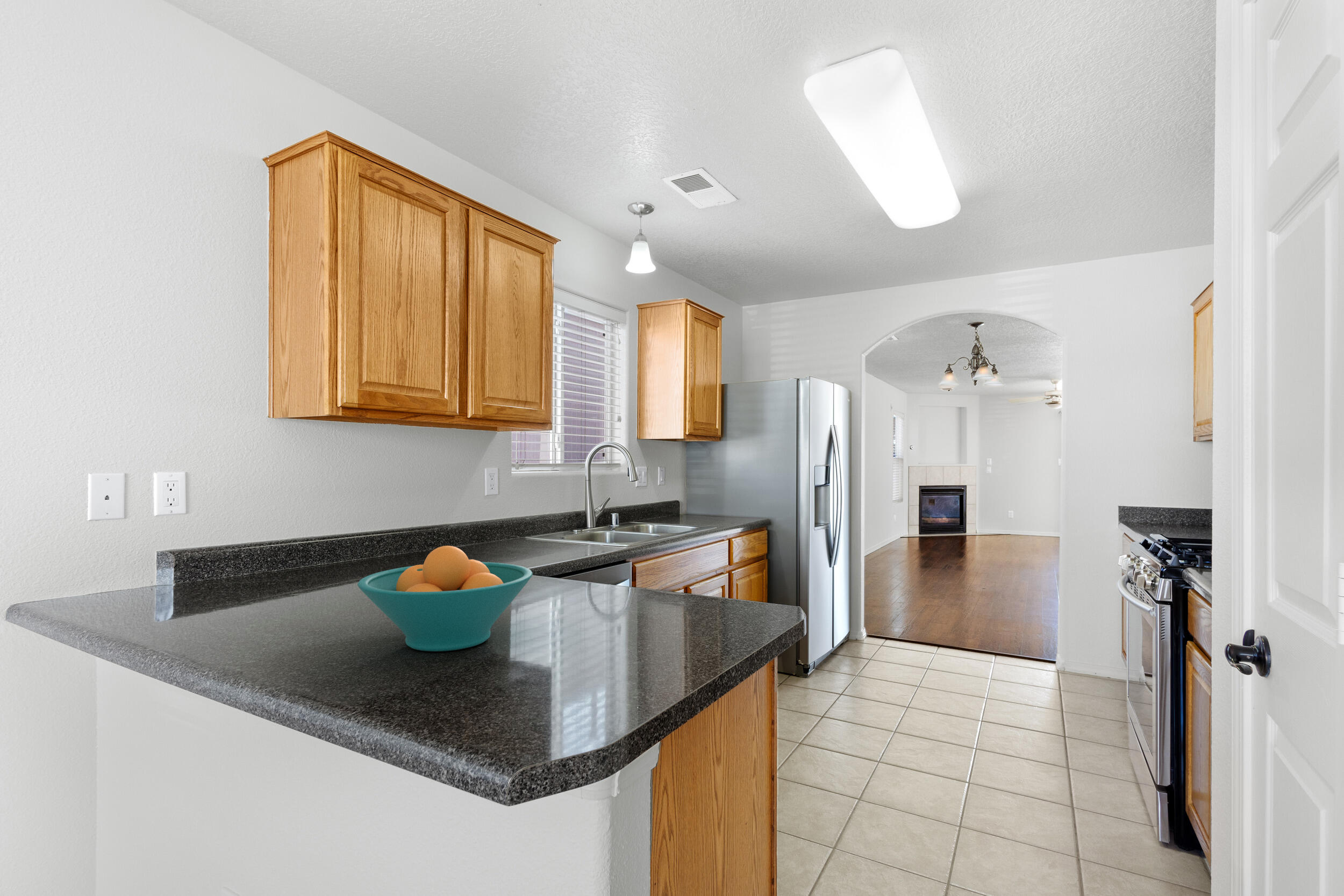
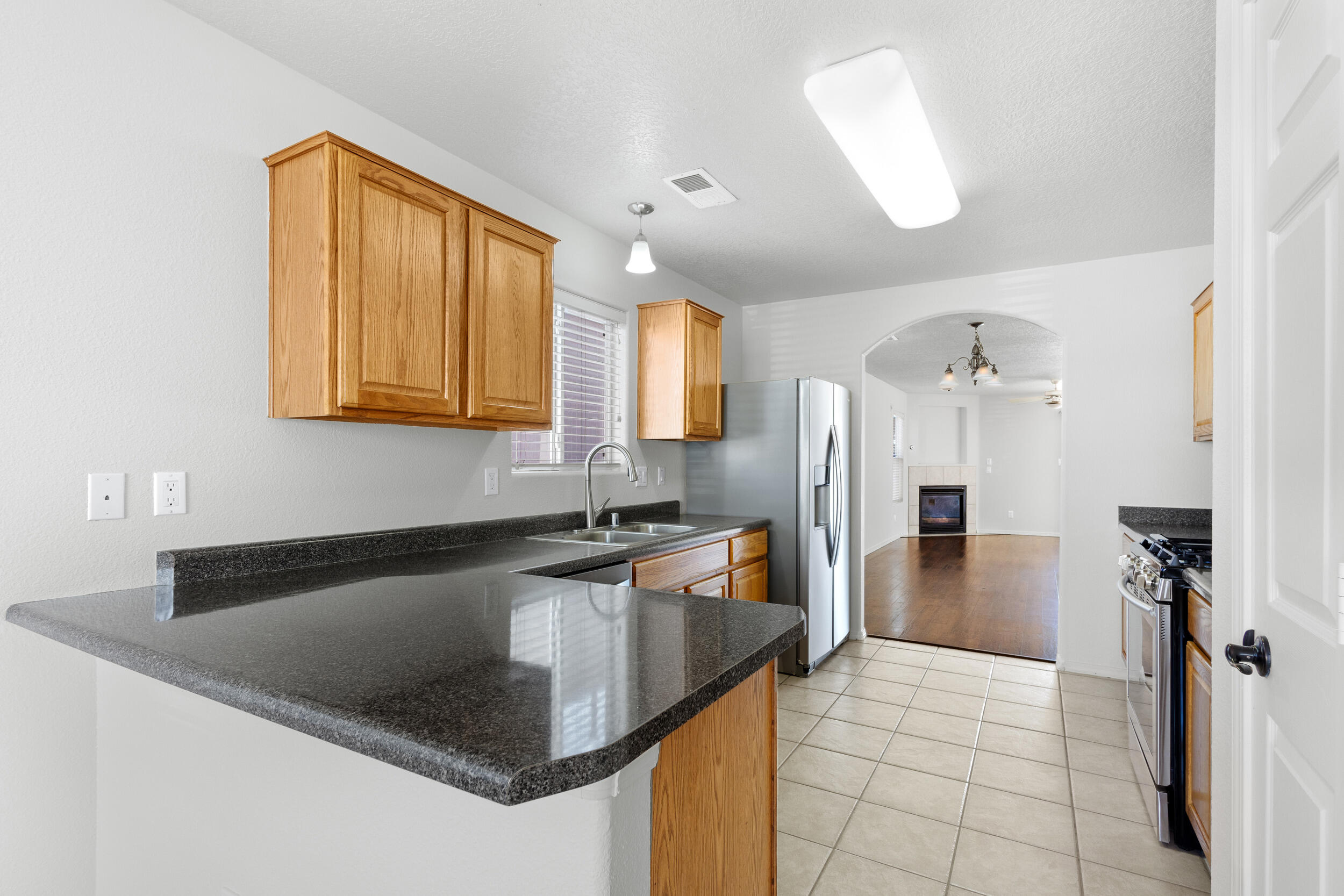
- fruit bowl [357,545,533,652]
